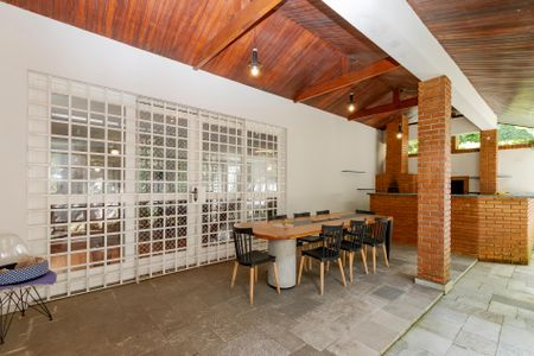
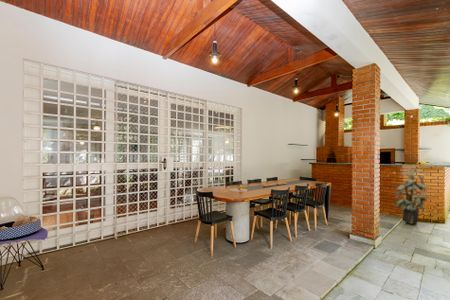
+ indoor plant [391,165,430,225]
